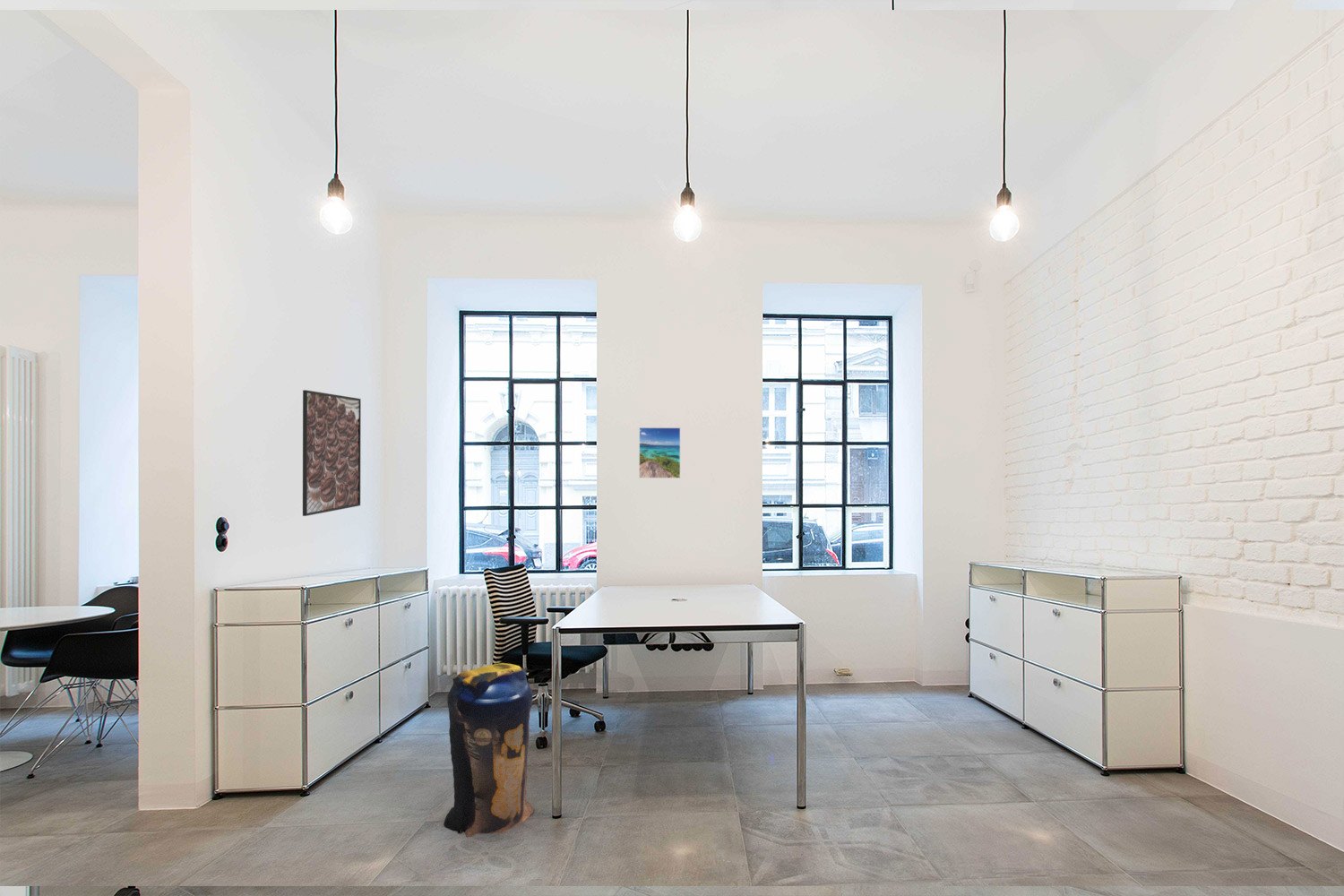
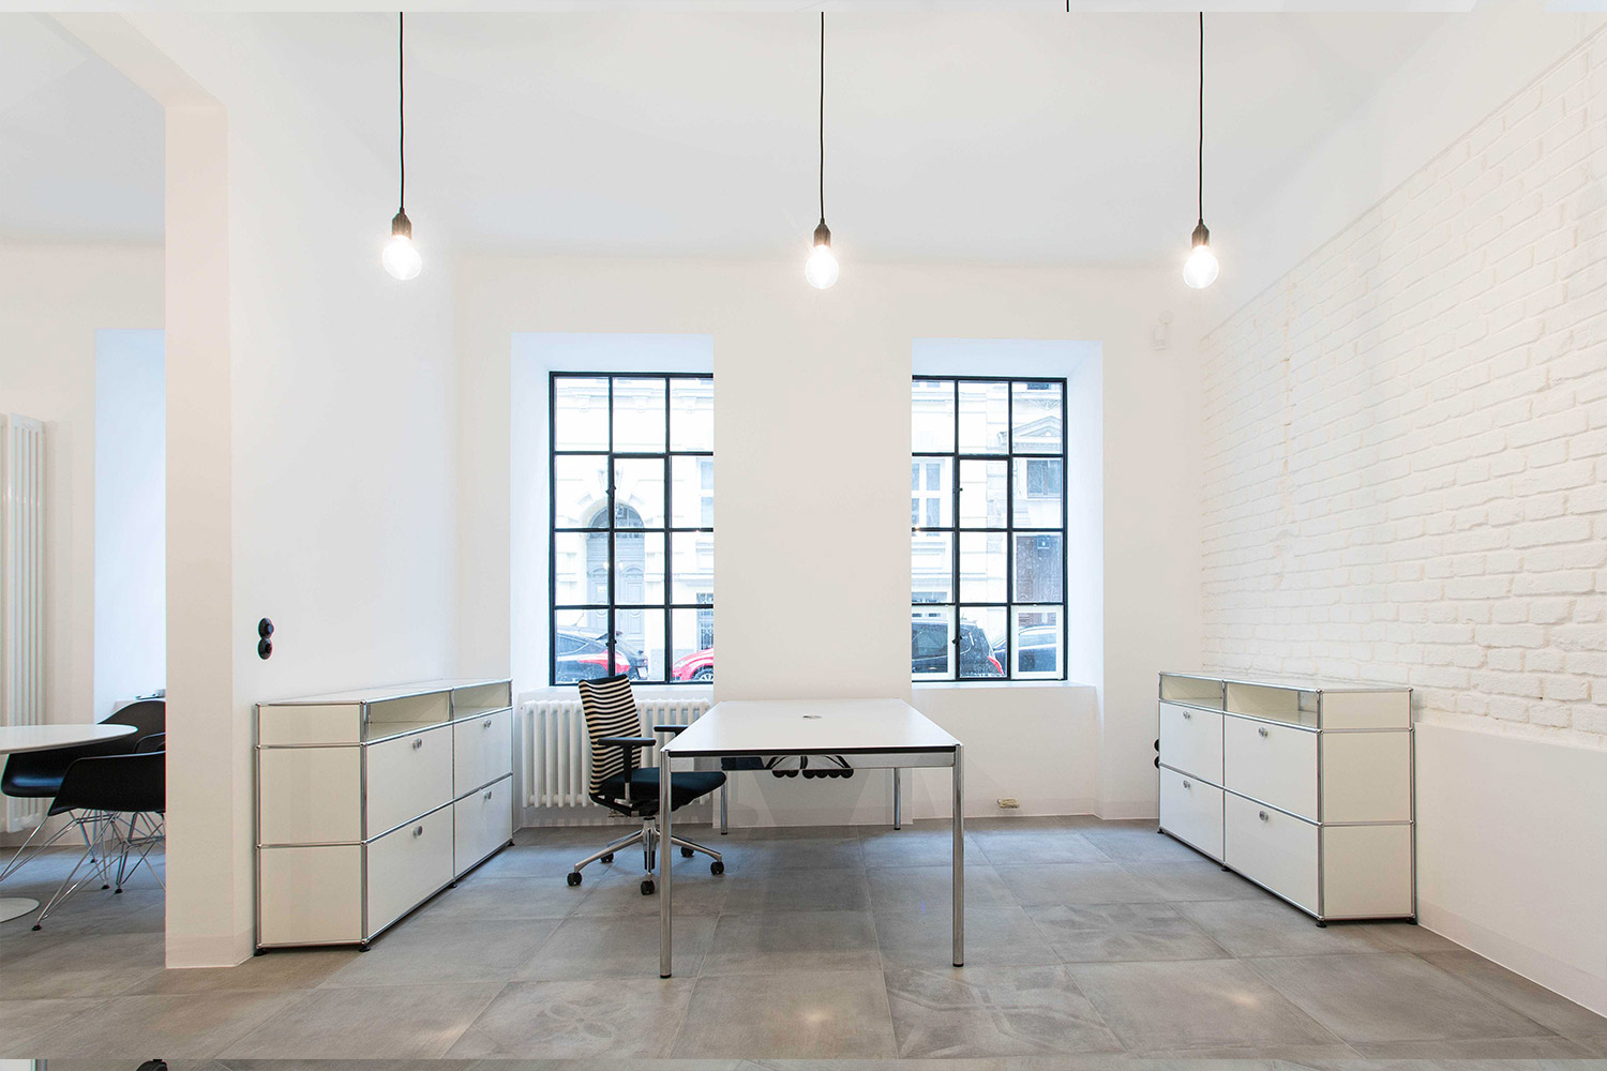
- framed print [638,426,681,479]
- trash can [443,662,536,844]
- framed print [302,389,362,517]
